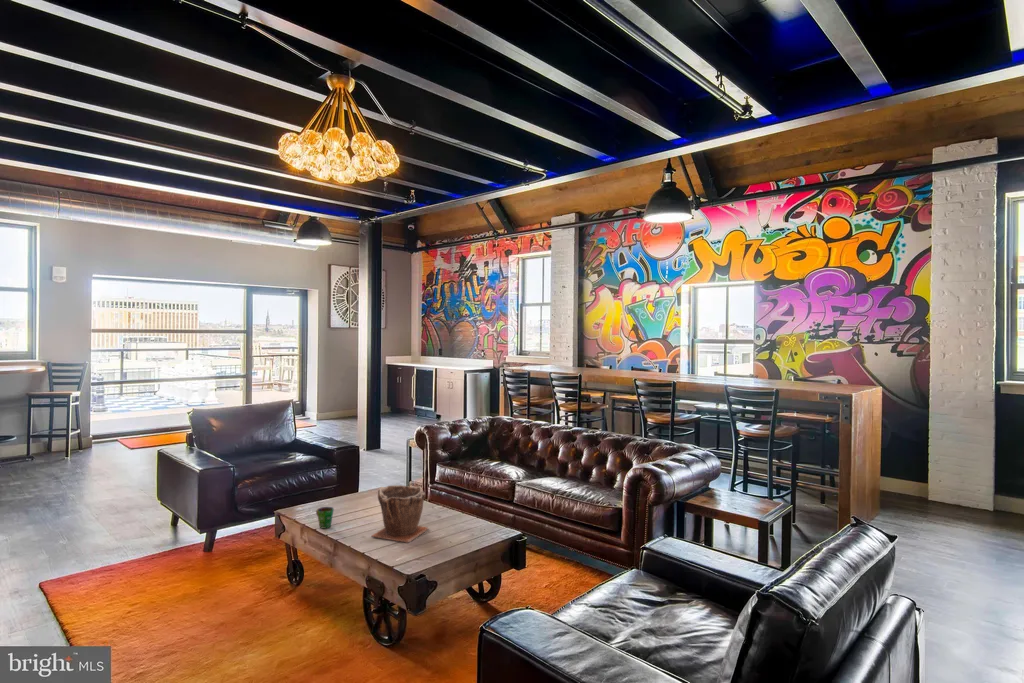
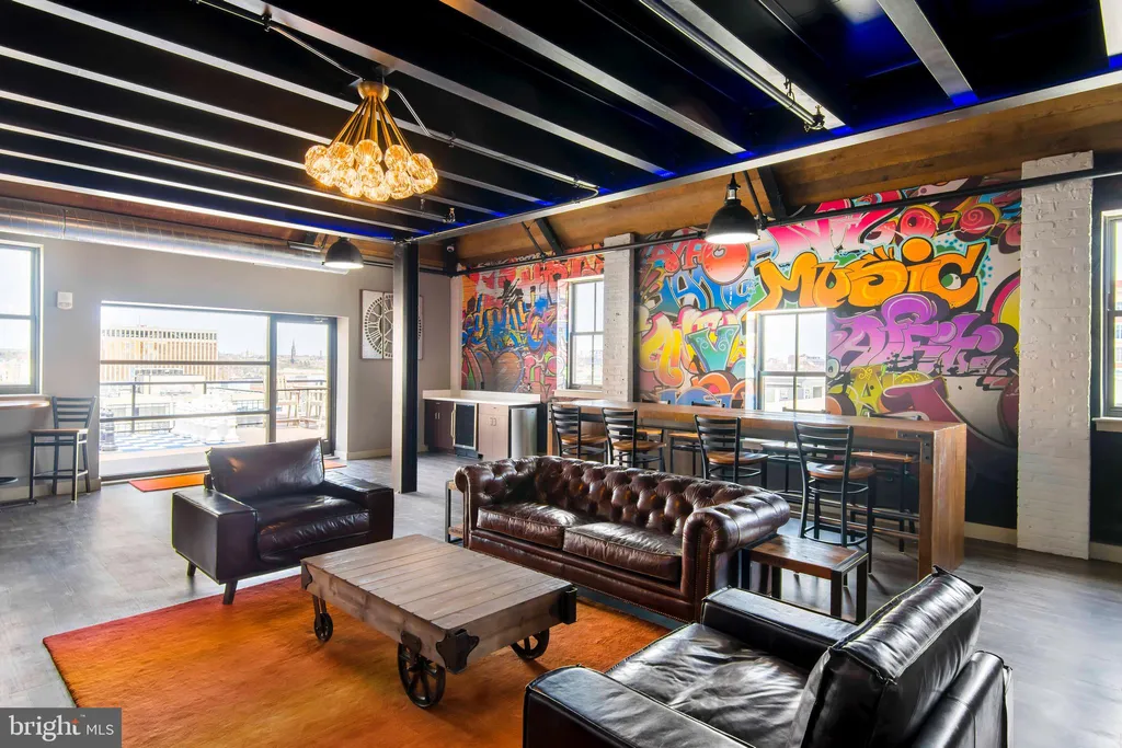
- plant pot [370,484,430,544]
- cup [315,506,335,529]
